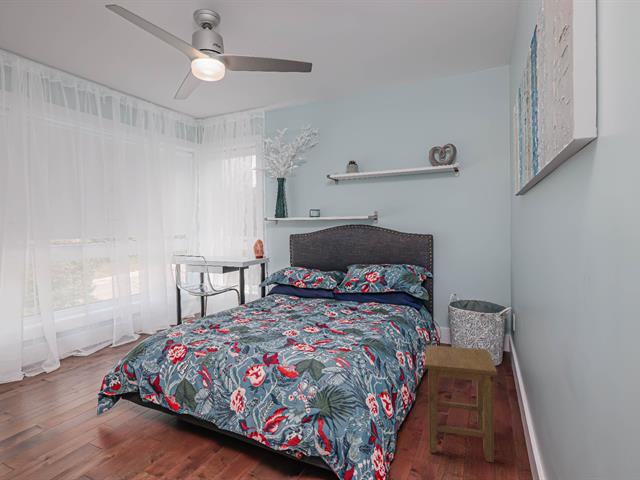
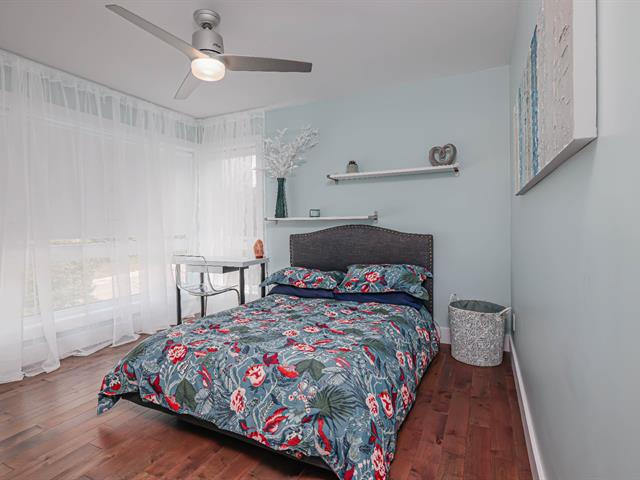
- stool [424,344,498,464]
